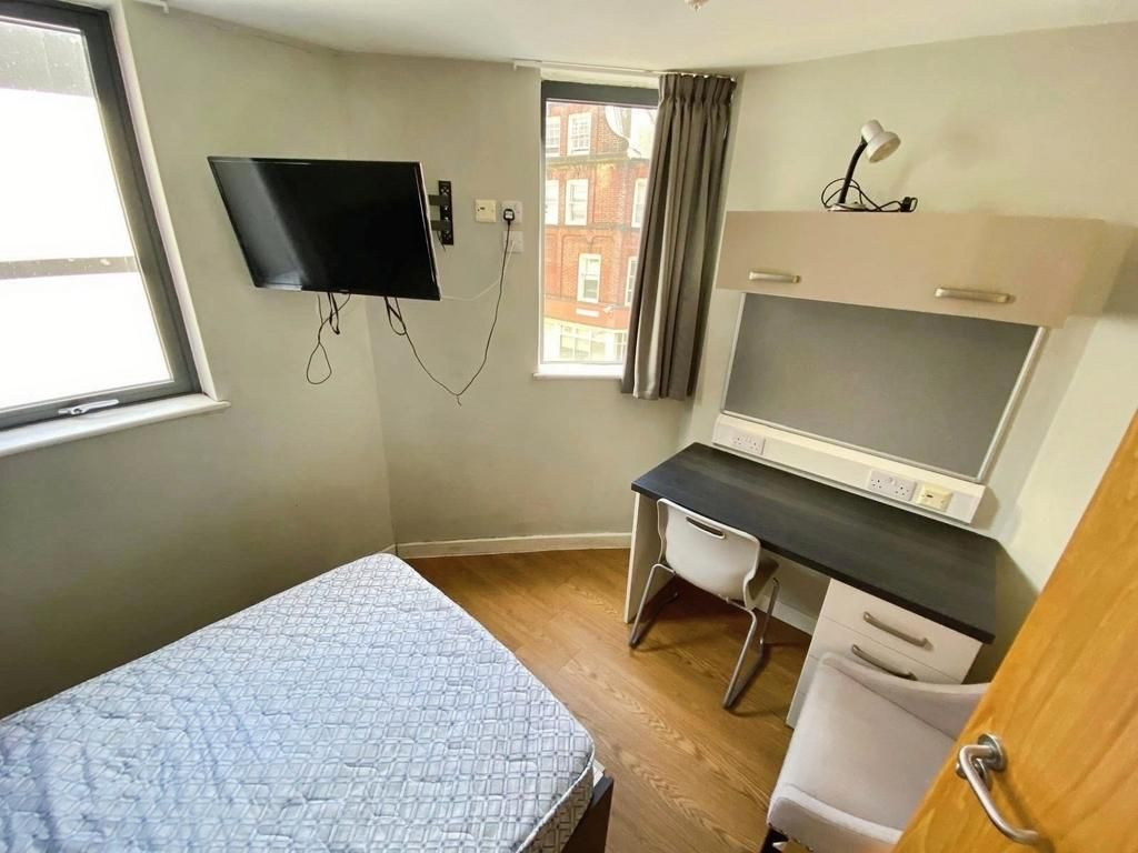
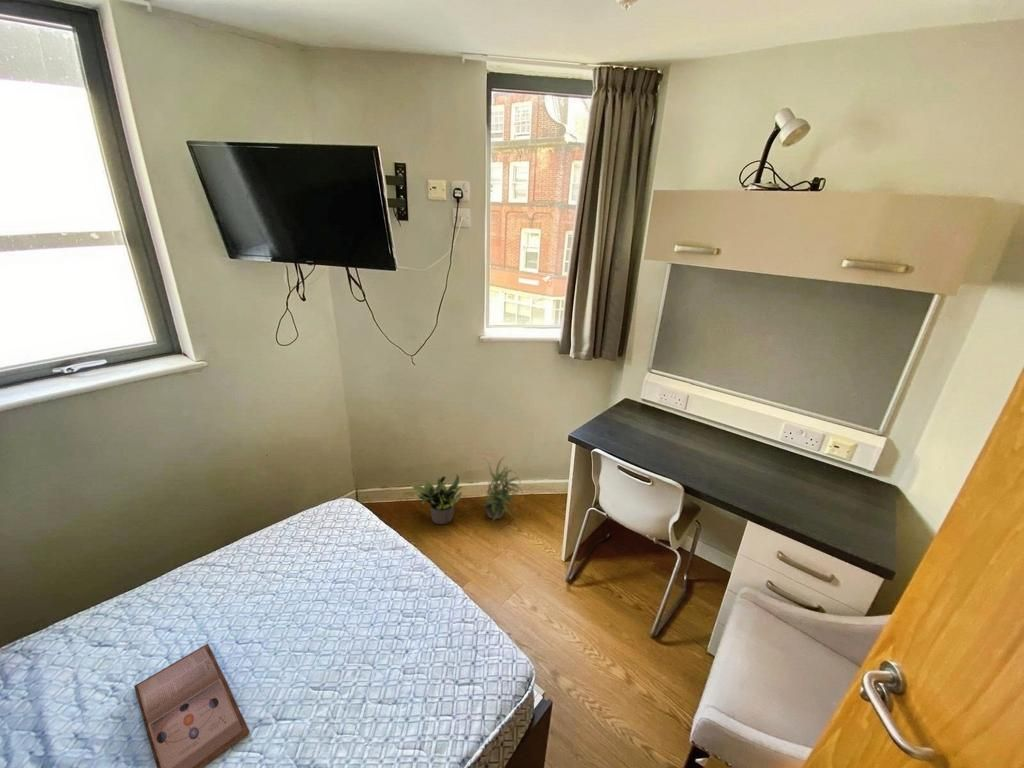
+ potted plant [409,474,464,525]
+ potted plant [479,455,524,522]
+ hardback book [133,643,251,768]
